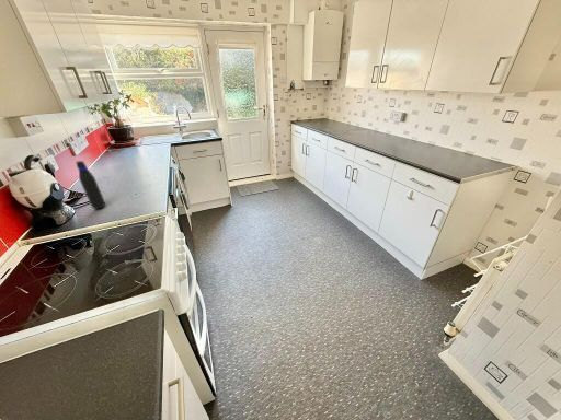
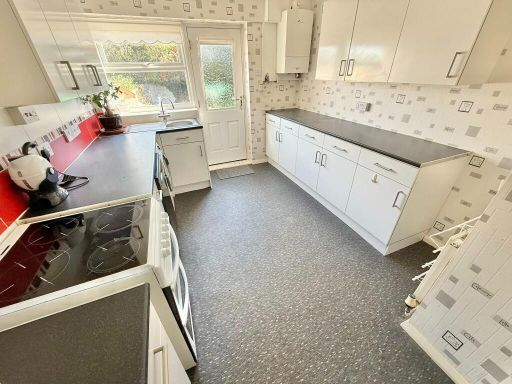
- water bottle [75,160,106,210]
